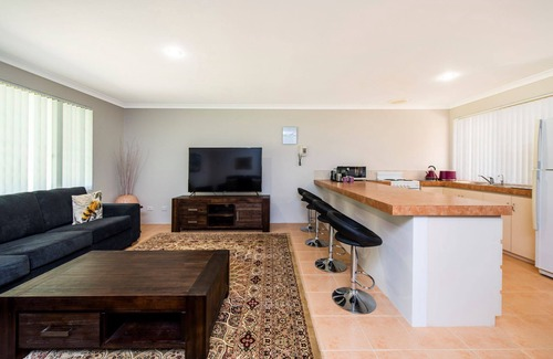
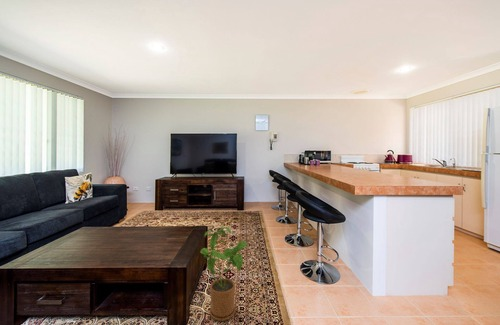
+ house plant [199,226,249,322]
